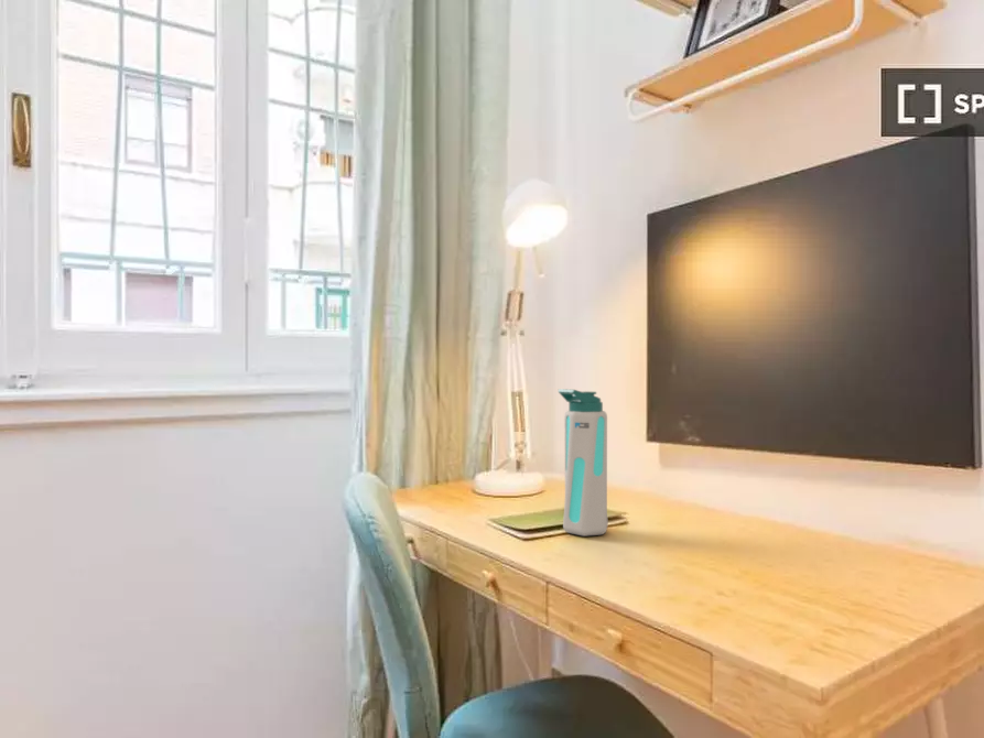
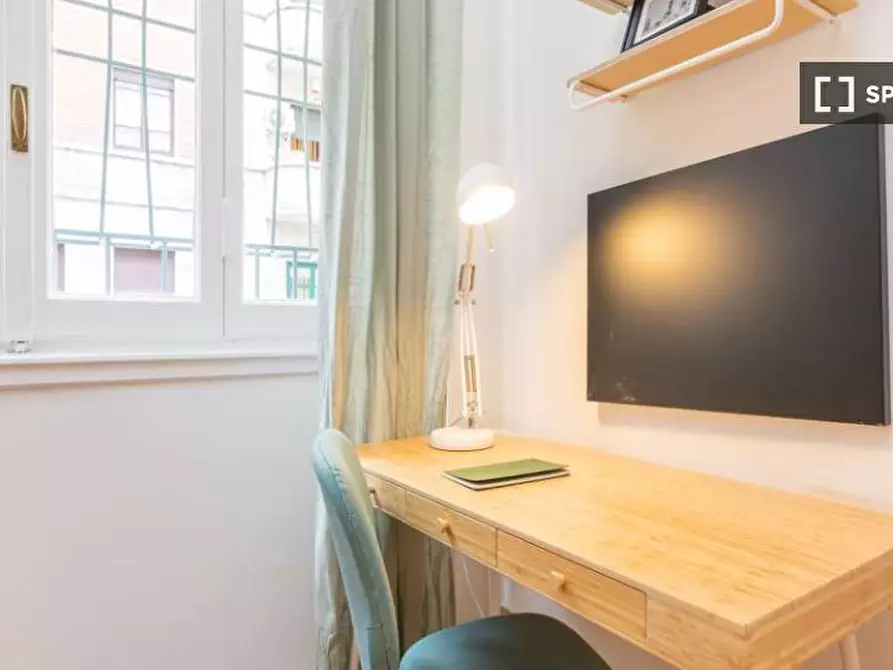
- water bottle [558,388,609,538]
